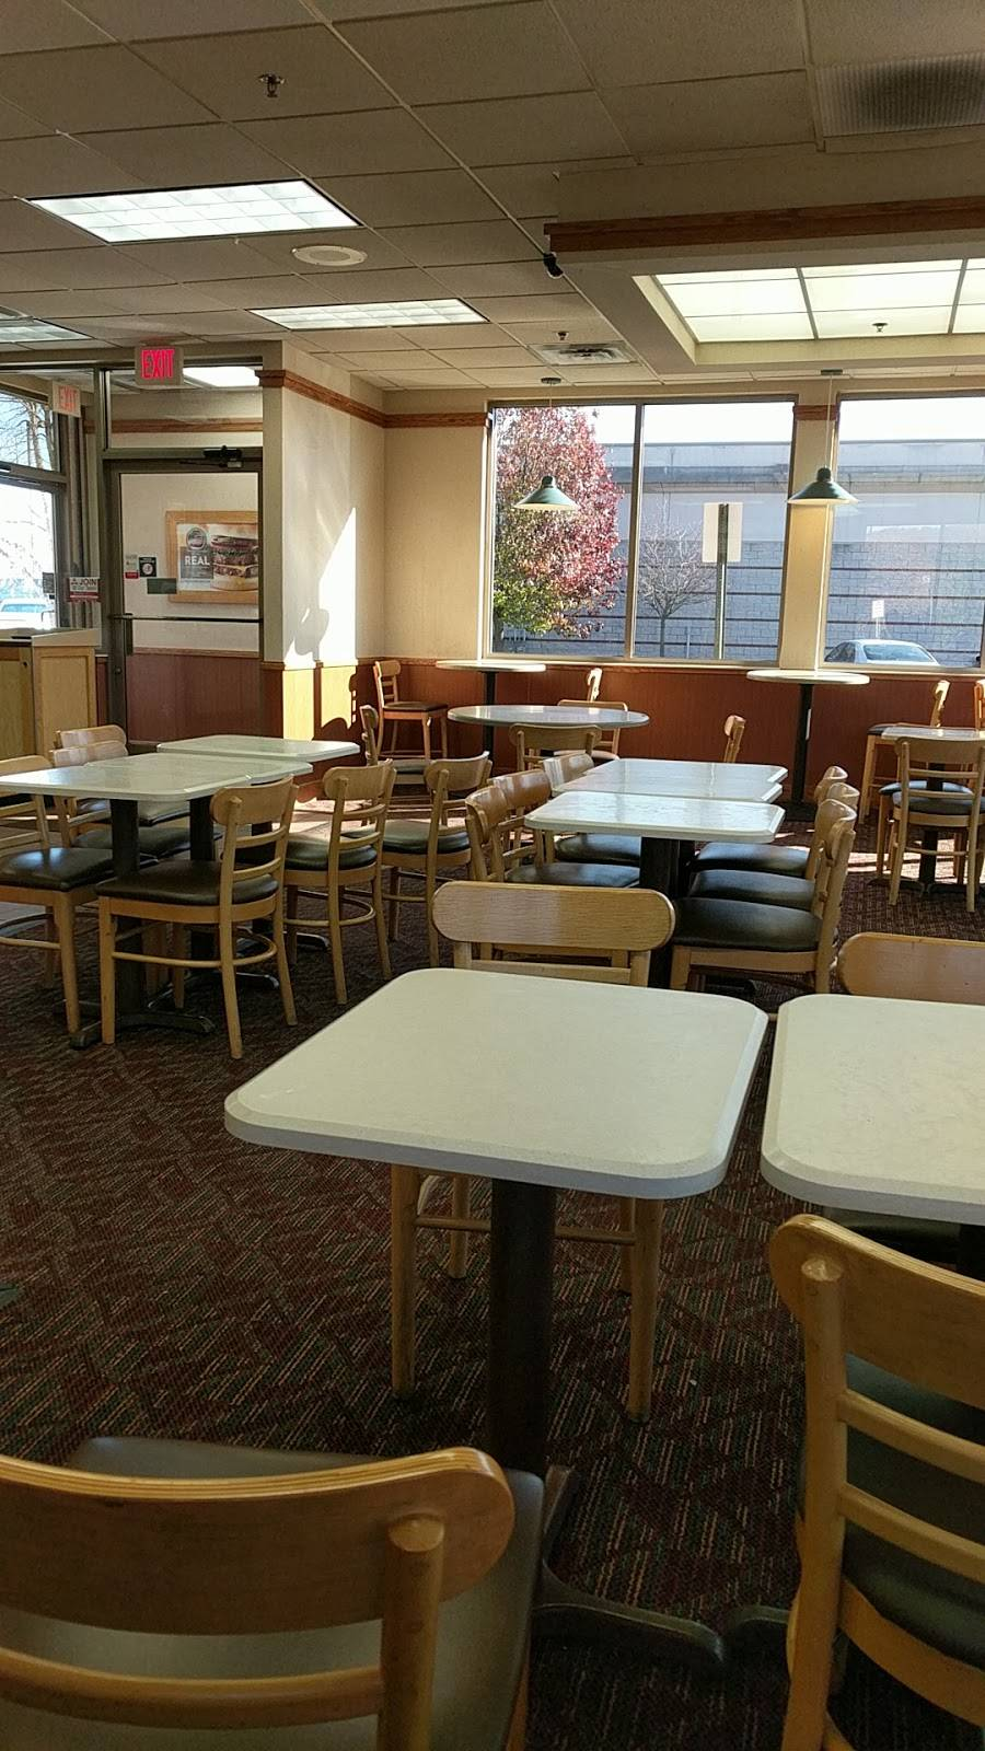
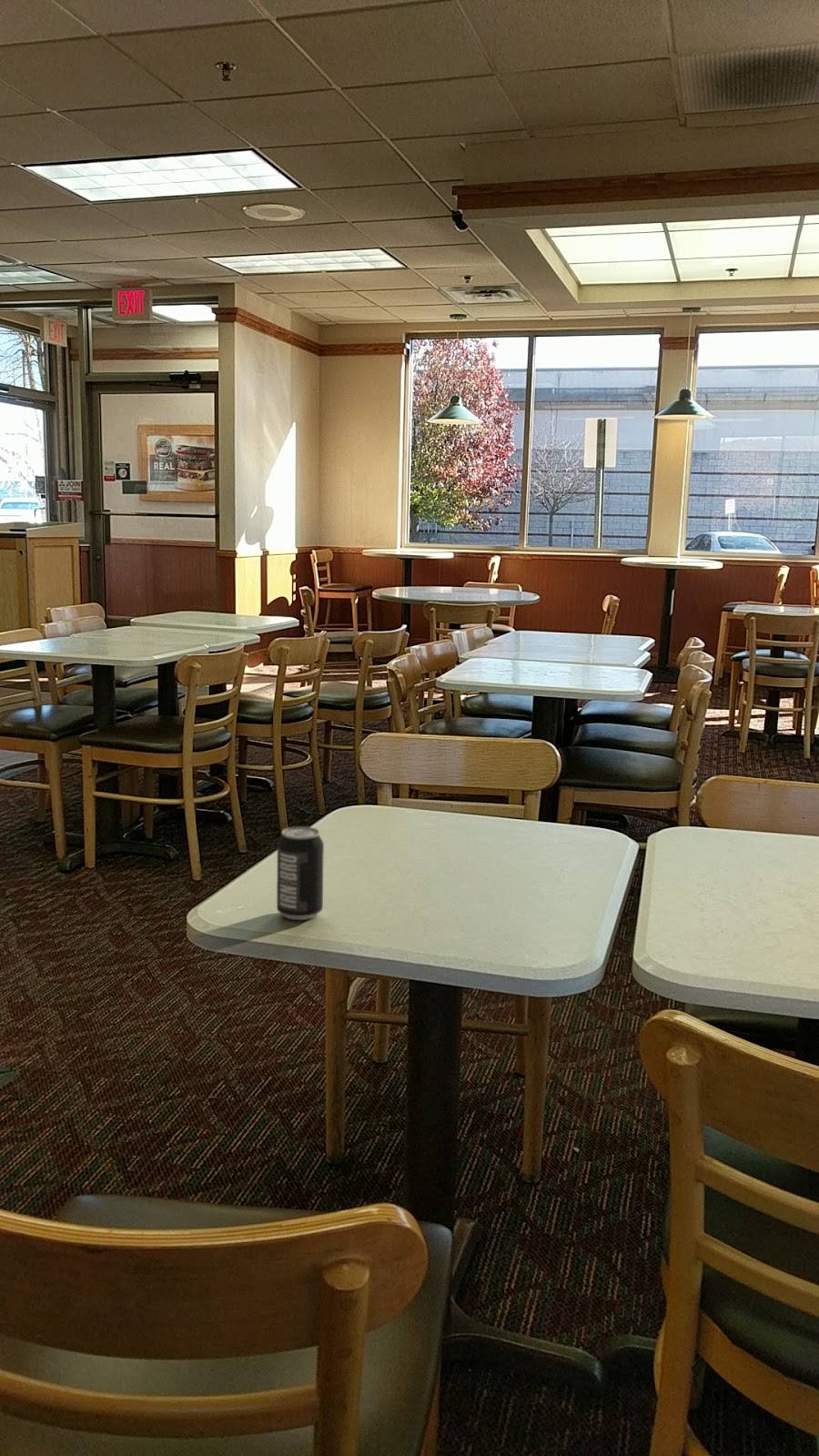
+ beverage can [276,825,325,921]
